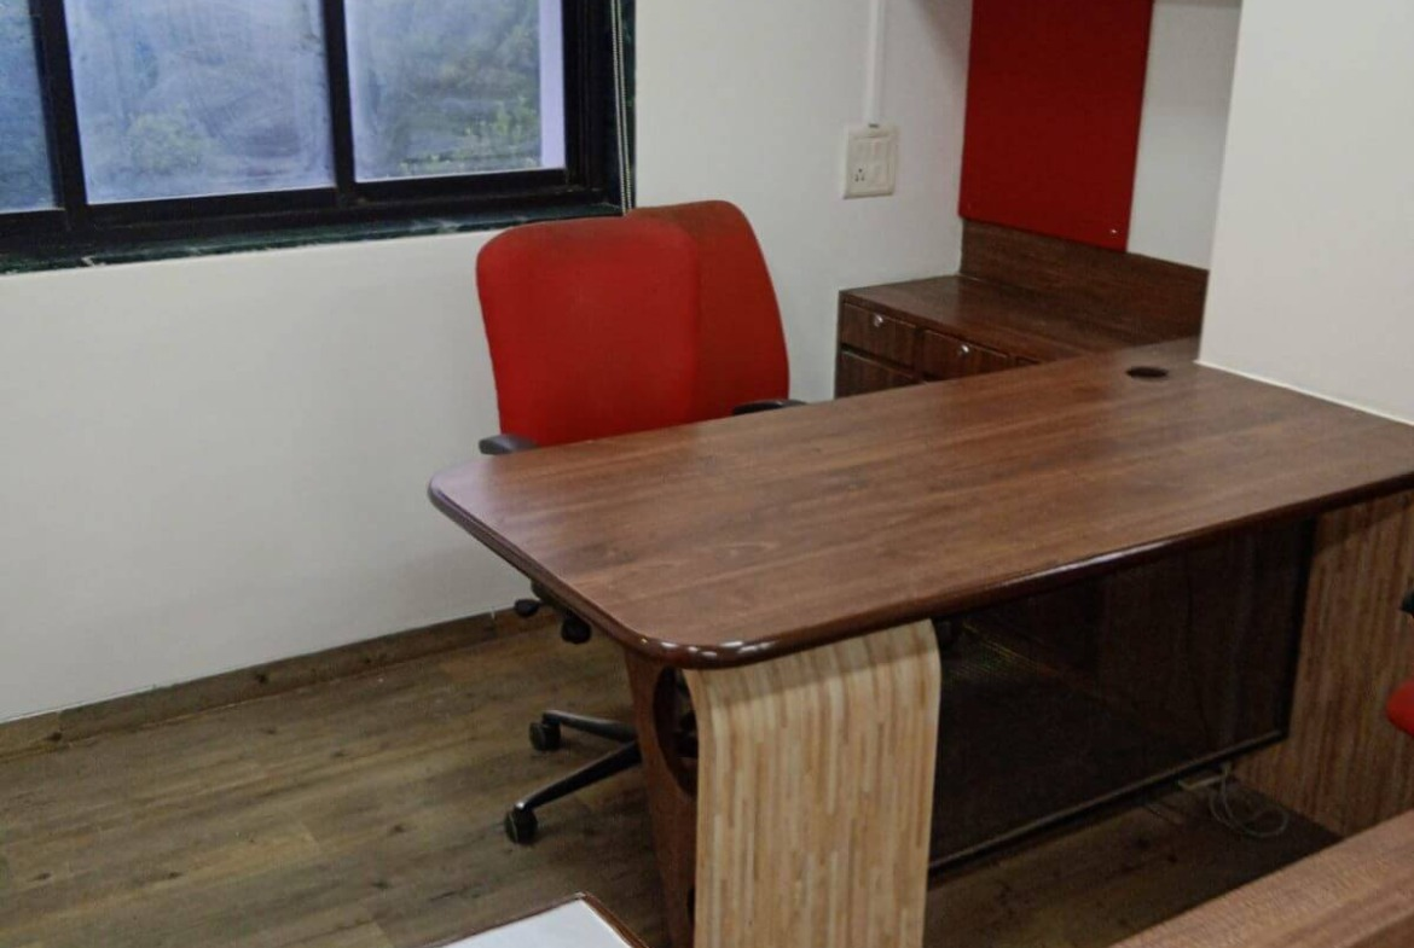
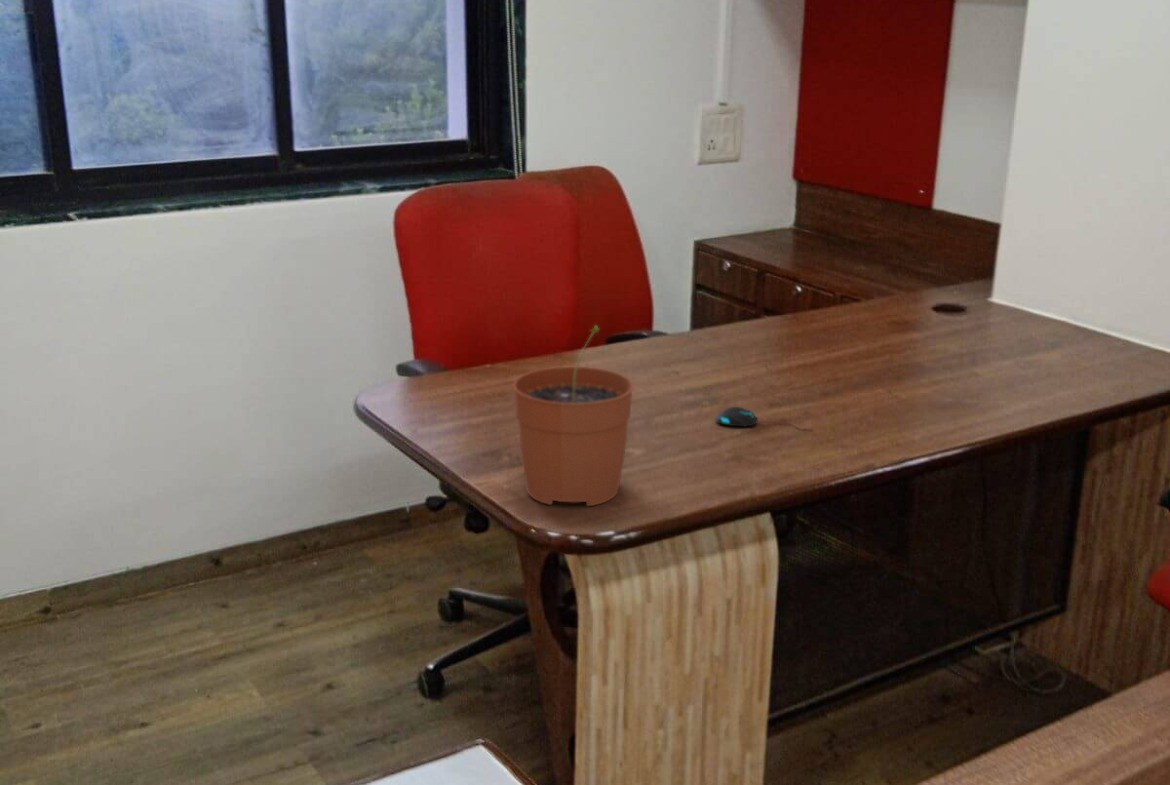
+ plant pot [512,324,635,508]
+ mouse [714,406,813,431]
